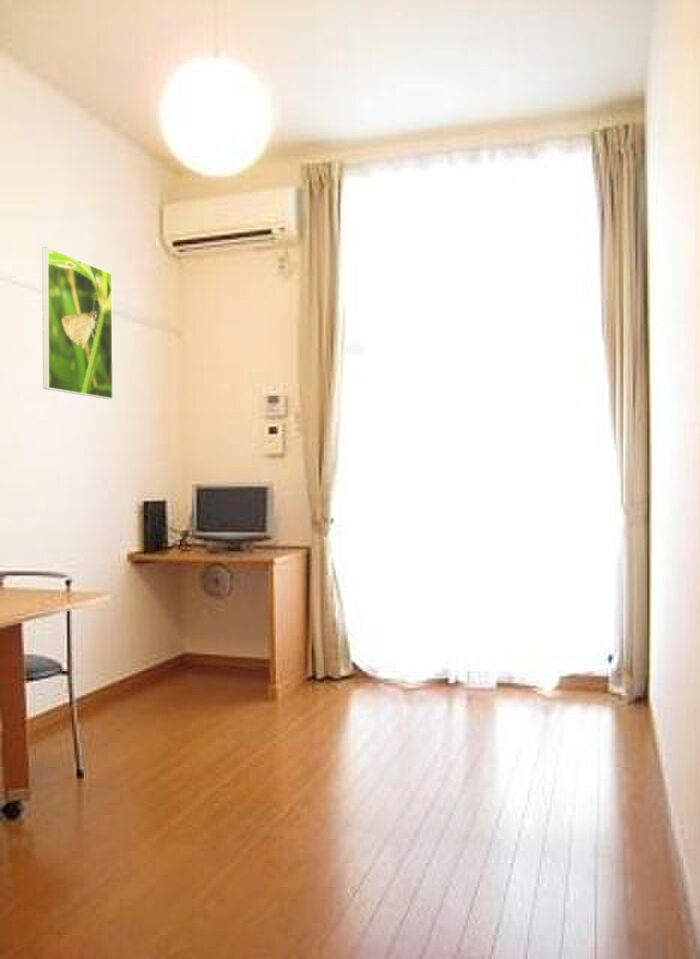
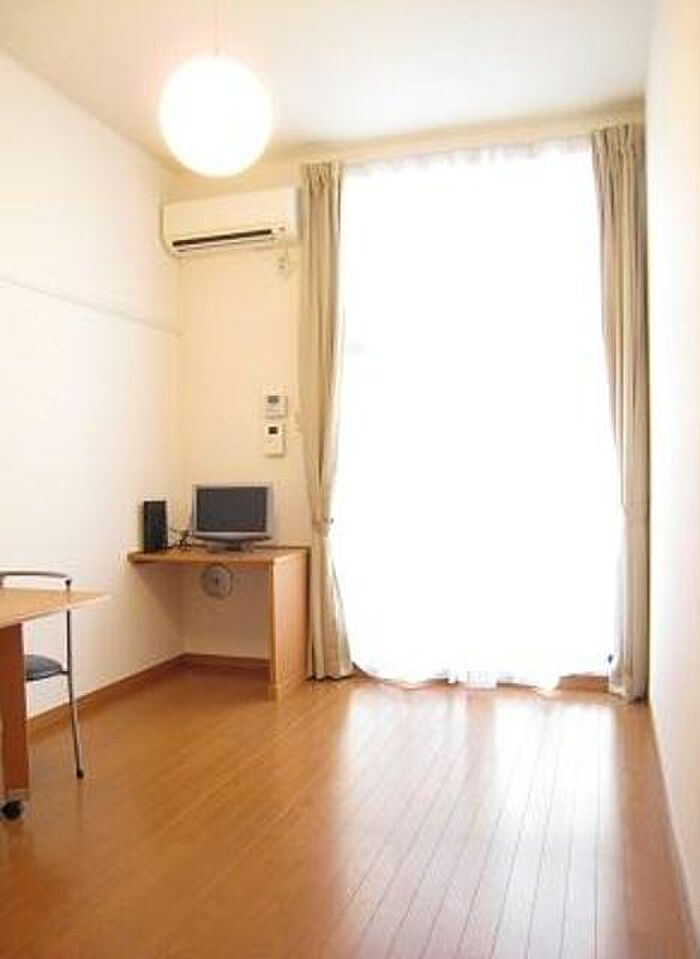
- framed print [41,246,114,400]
